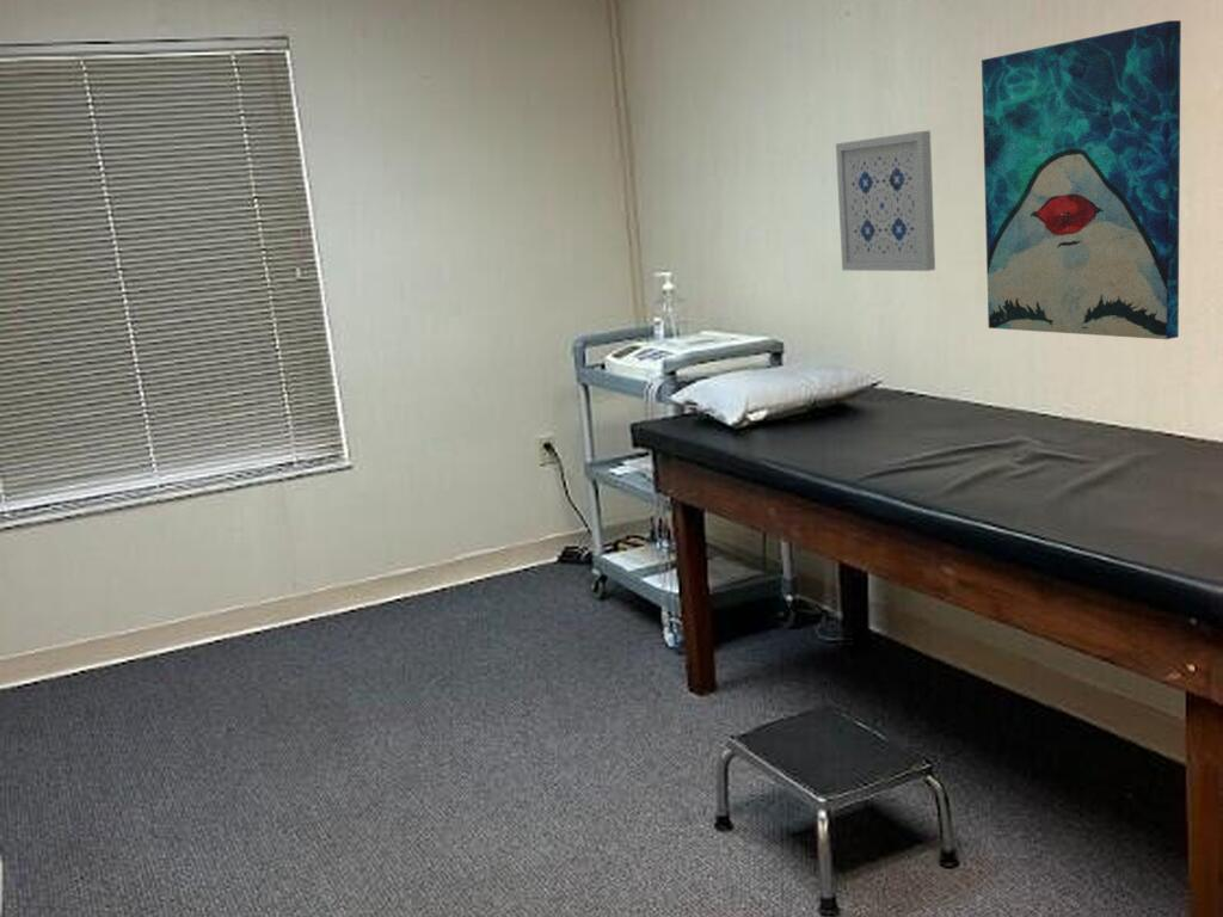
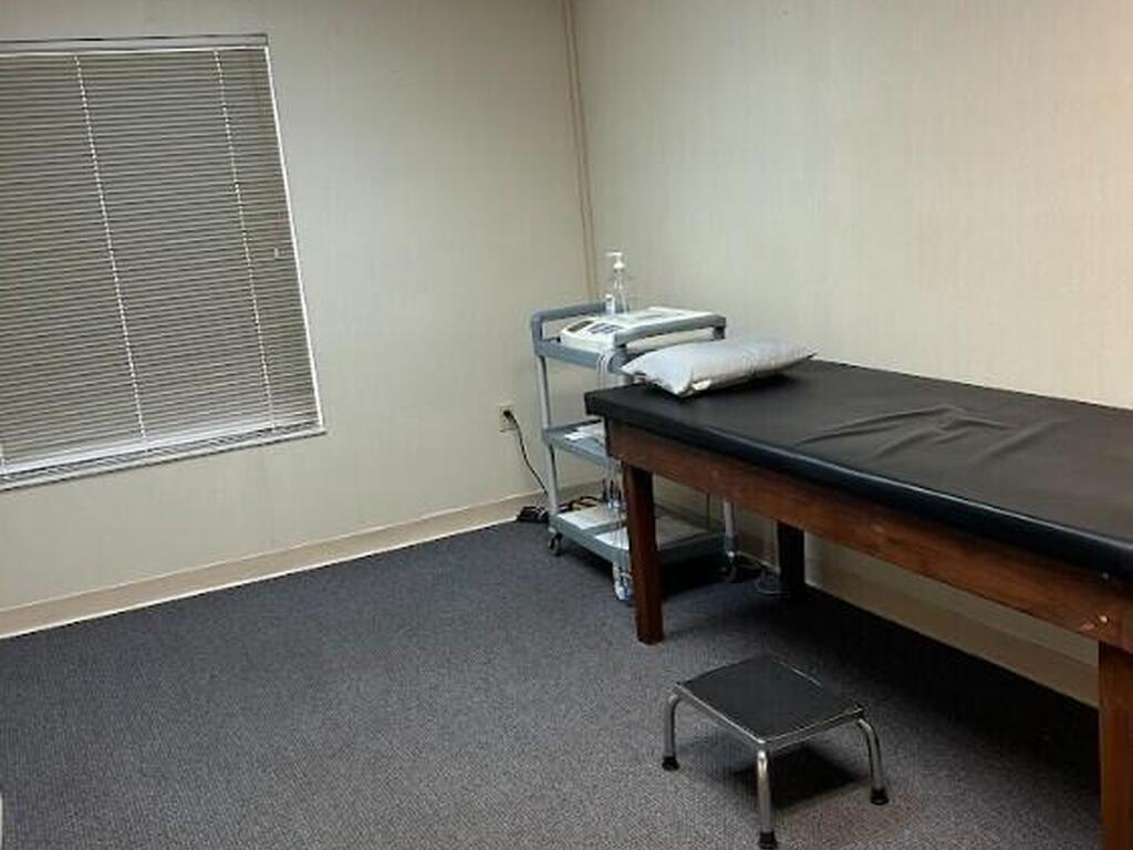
- wall art [835,129,936,272]
- wall art [981,19,1182,340]
